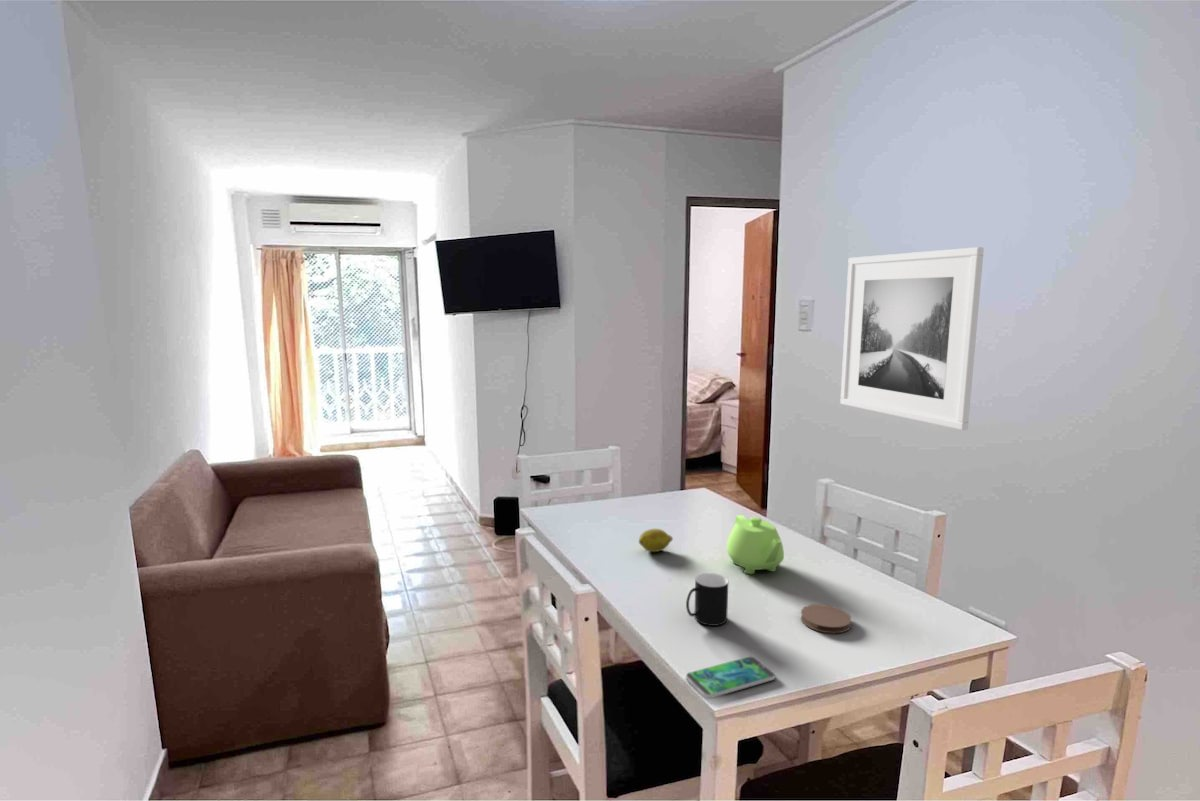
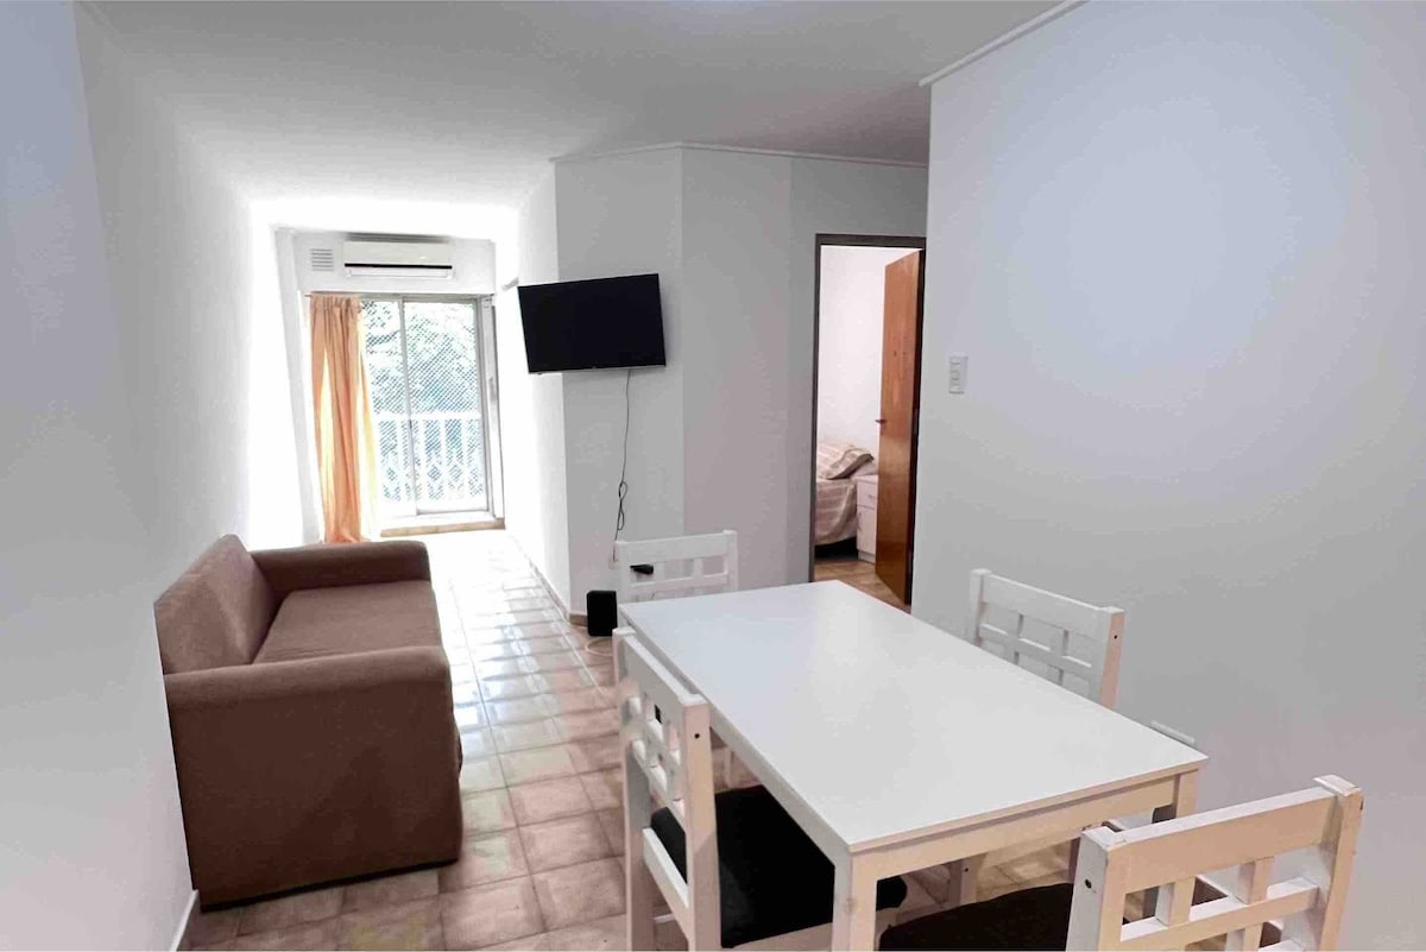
- coaster [800,603,852,634]
- teapot [726,514,785,575]
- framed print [839,246,985,431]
- cup [685,572,729,627]
- fruit [638,528,674,553]
- smartphone [685,655,776,699]
